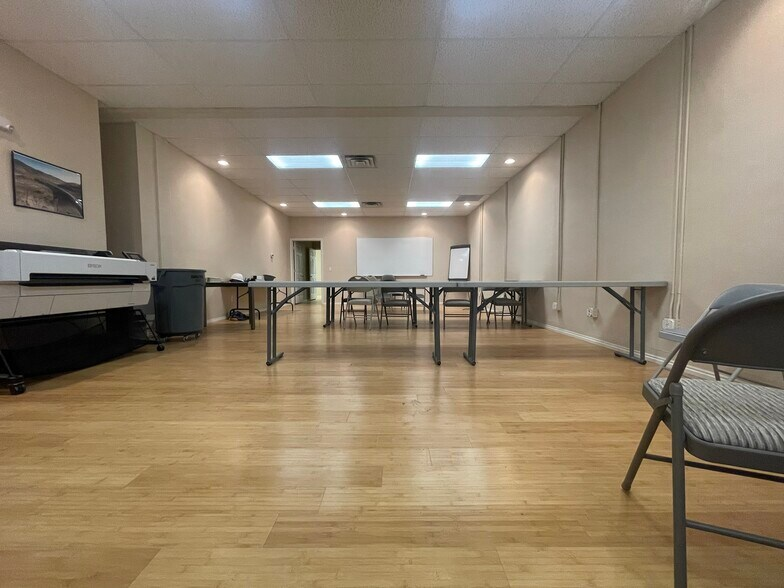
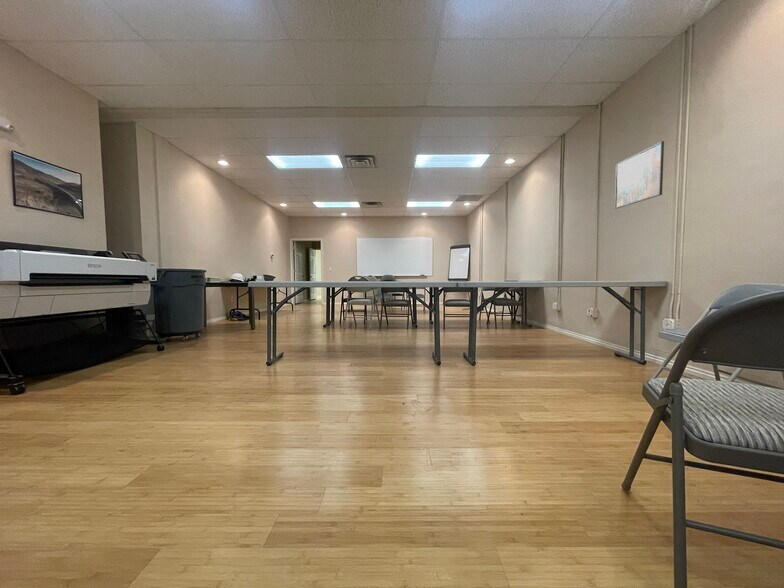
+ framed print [614,140,665,210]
